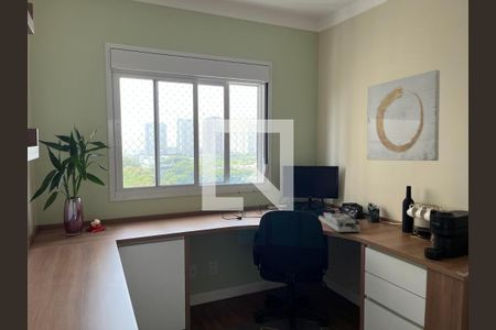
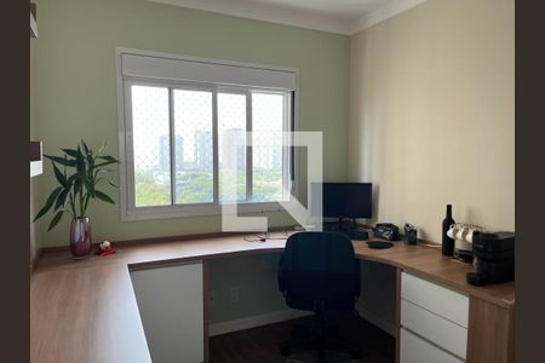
- desk organizer [317,211,362,233]
- wall art [366,69,441,162]
